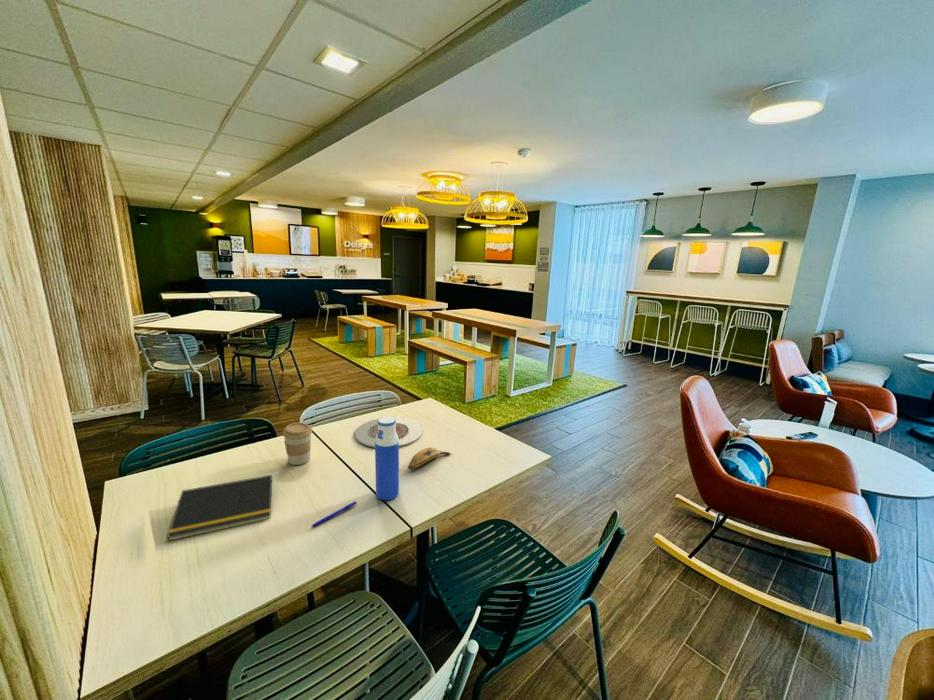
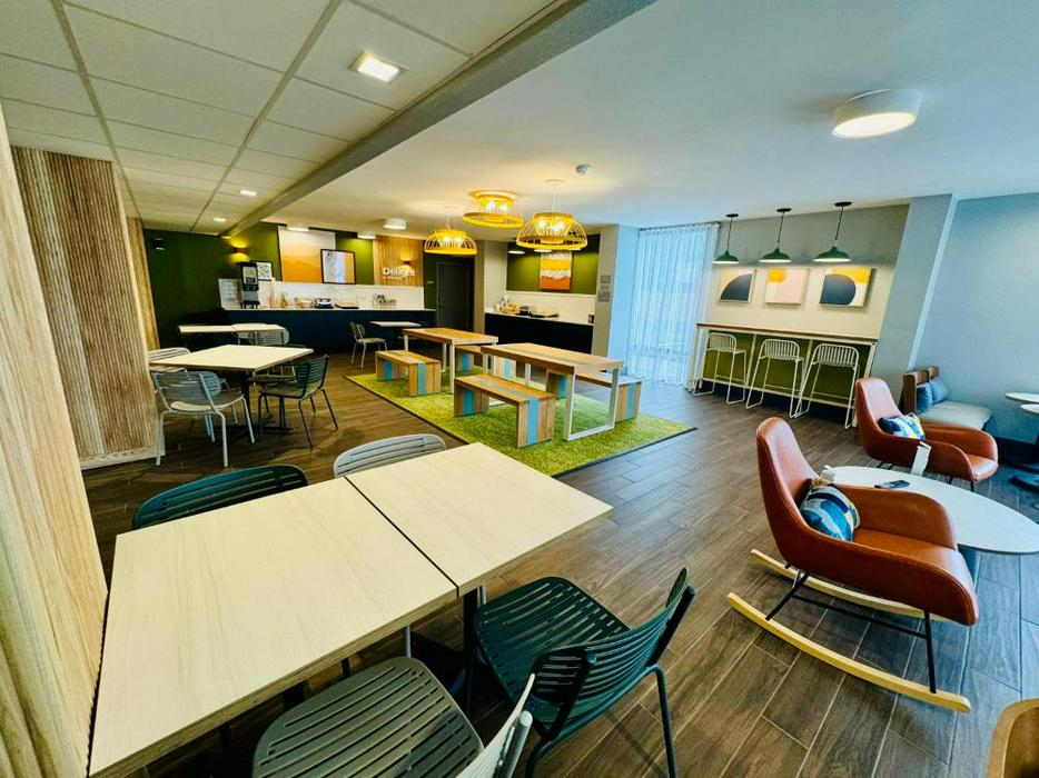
- banana [407,447,452,470]
- water bottle [374,415,400,501]
- plate [354,416,424,449]
- notepad [166,474,273,542]
- coffee cup [282,422,313,466]
- pen [310,500,358,528]
